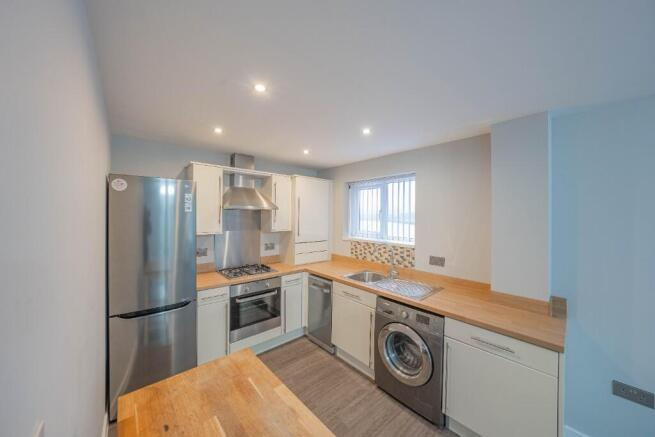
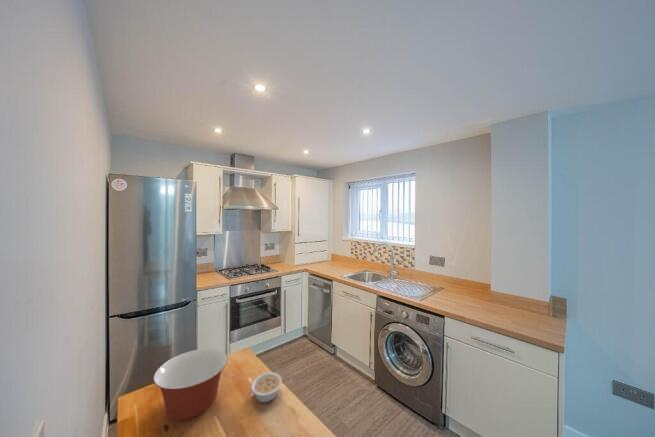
+ legume [247,371,283,404]
+ mixing bowl [152,348,228,421]
